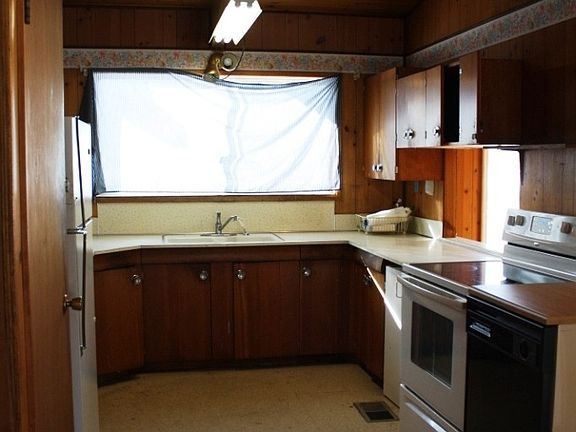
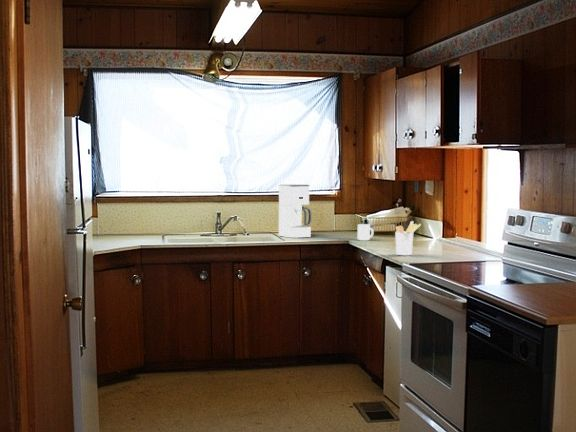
+ mug [357,223,375,241]
+ coffee maker [278,183,313,239]
+ utensil holder [394,220,422,256]
